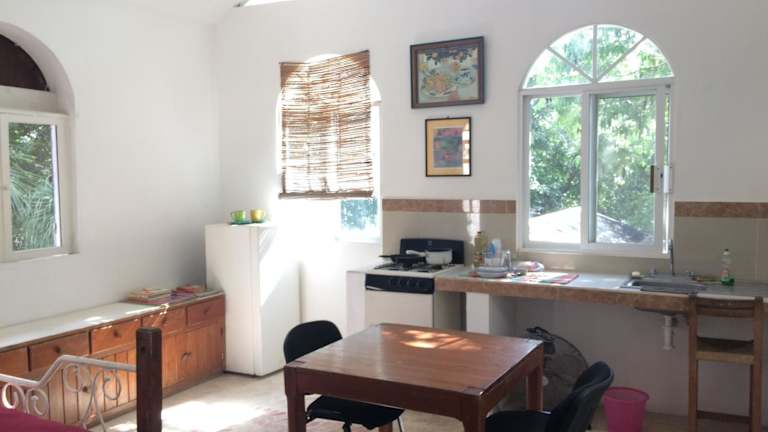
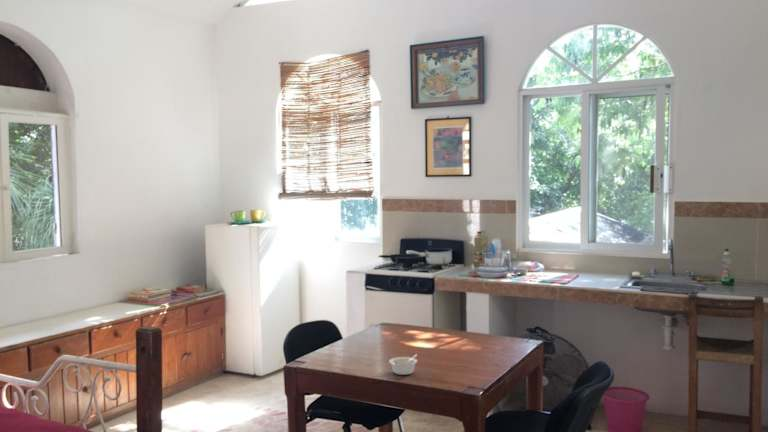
+ legume [388,353,419,376]
